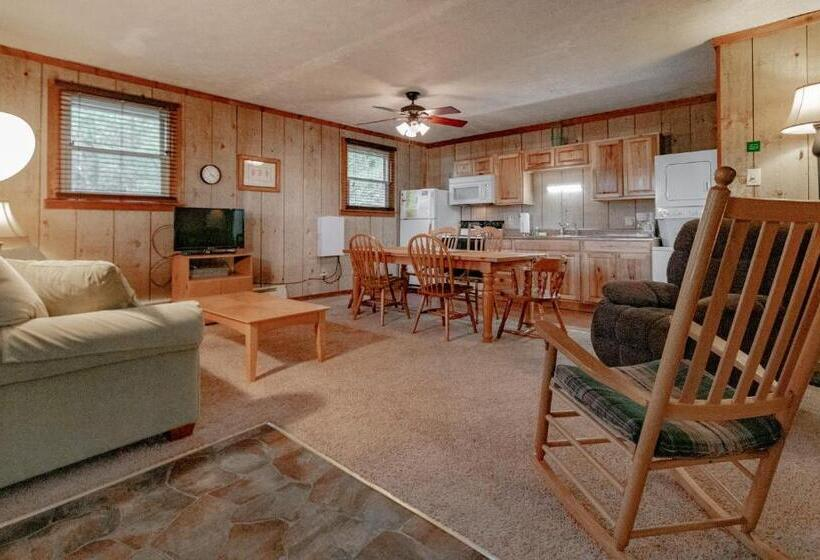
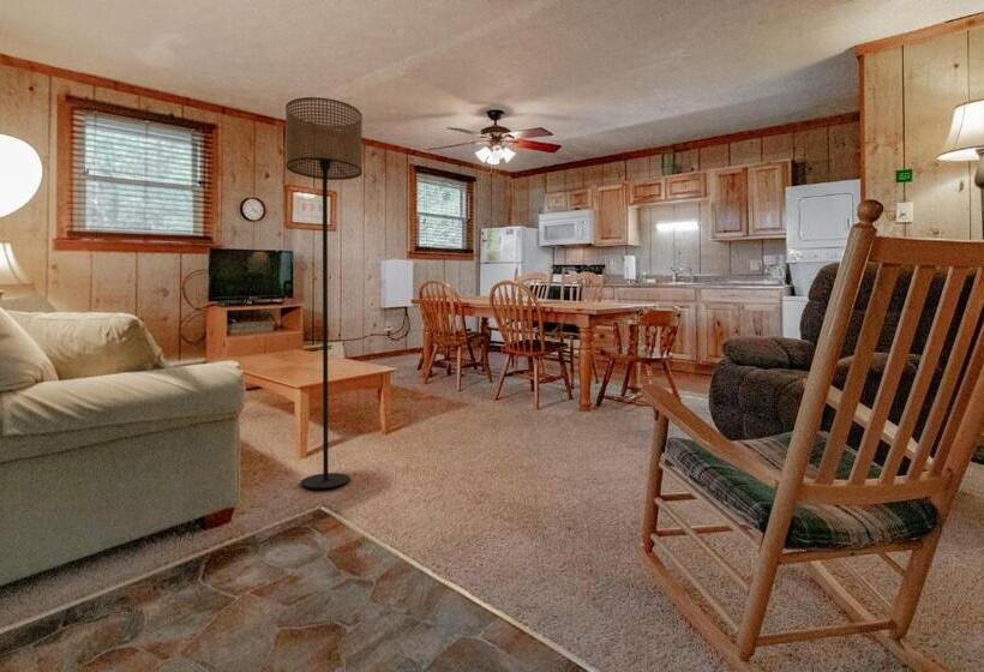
+ floor lamp [284,96,364,490]
